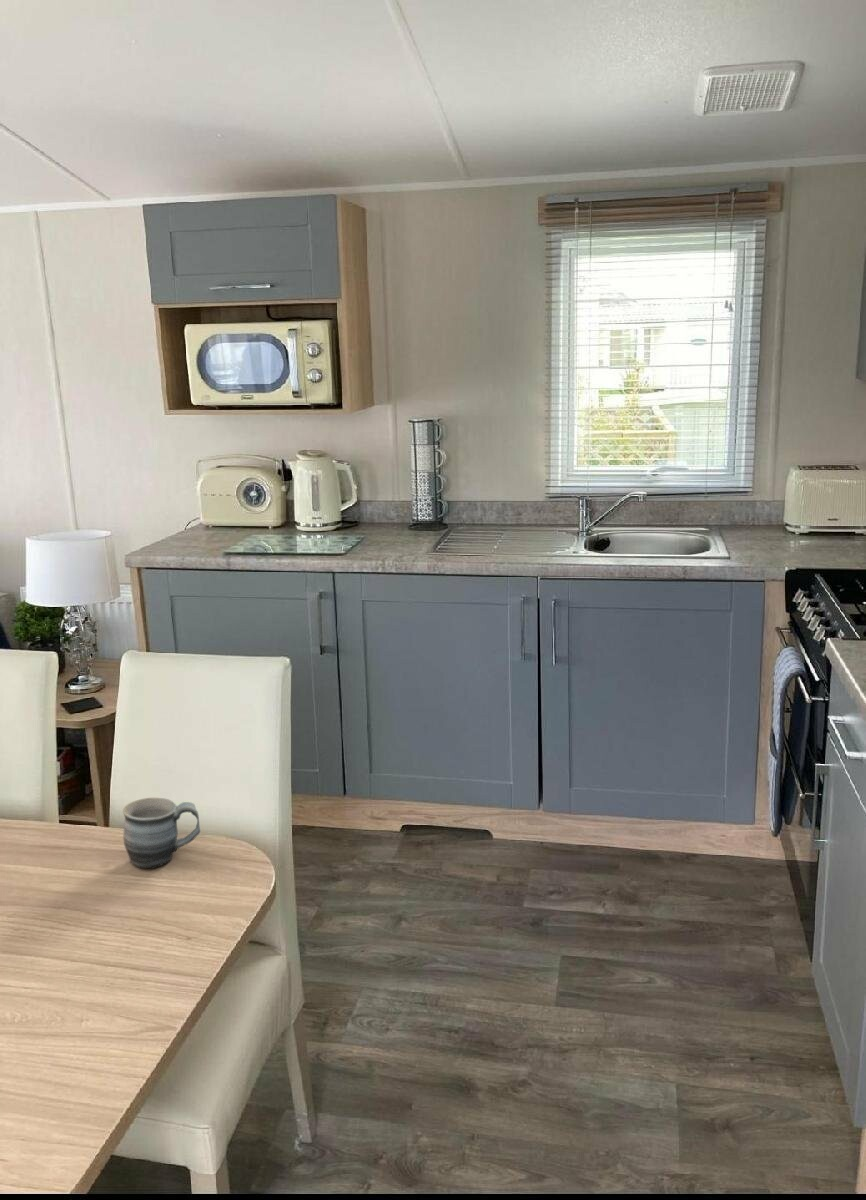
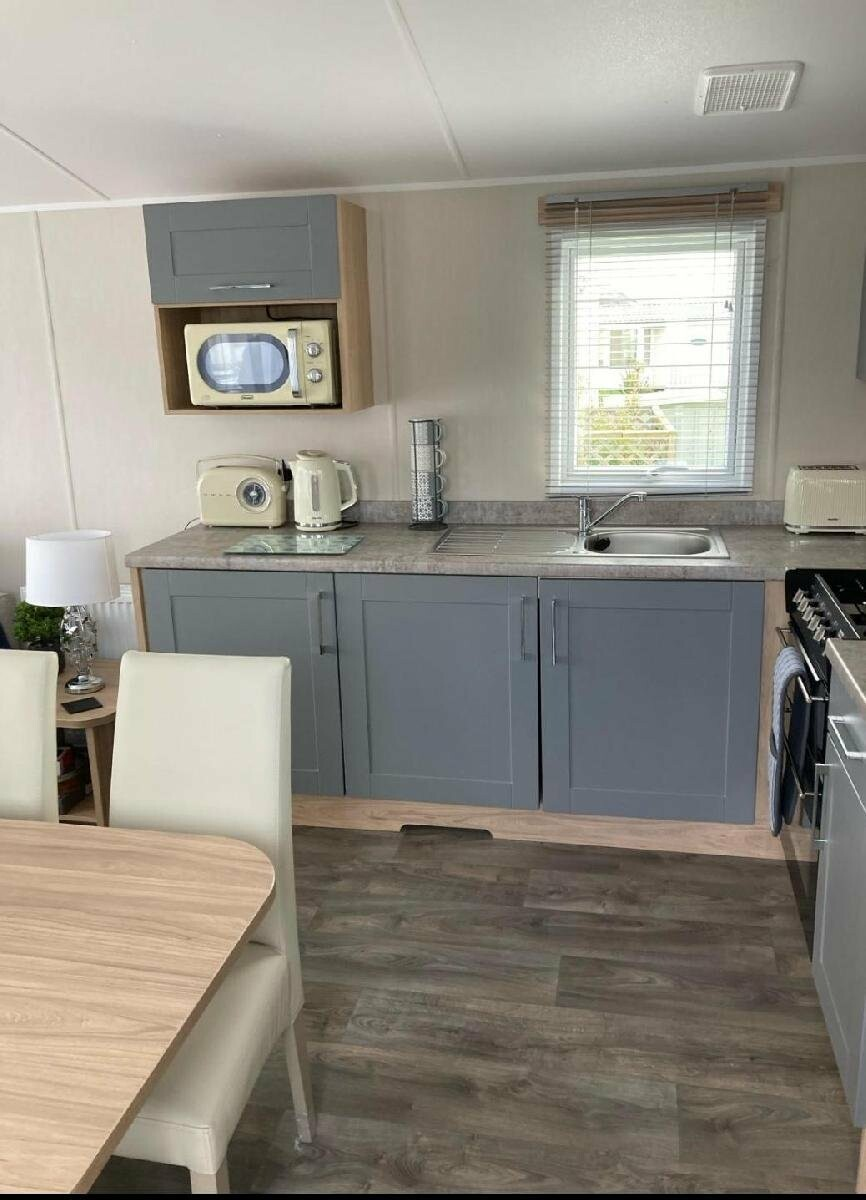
- mug [122,797,201,870]
